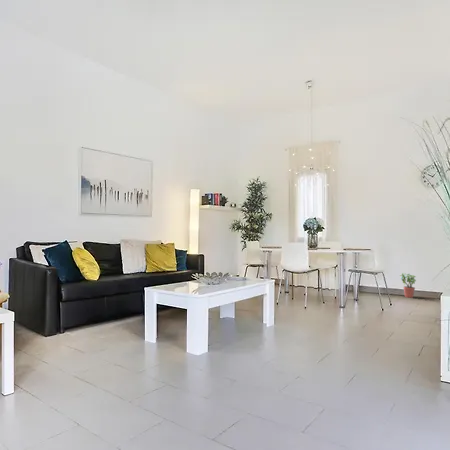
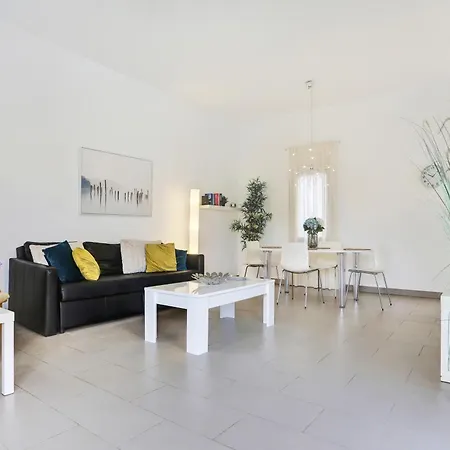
- potted plant [399,272,417,299]
